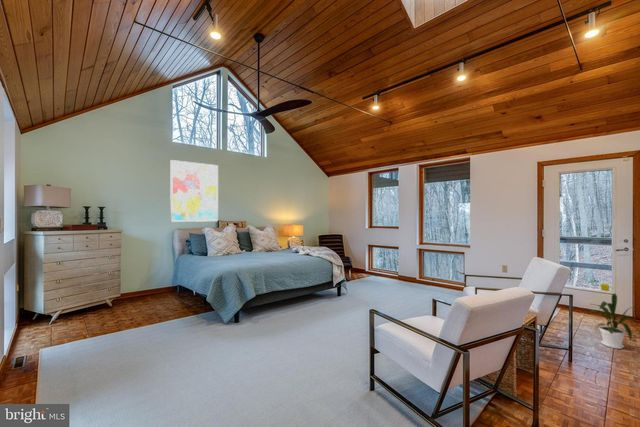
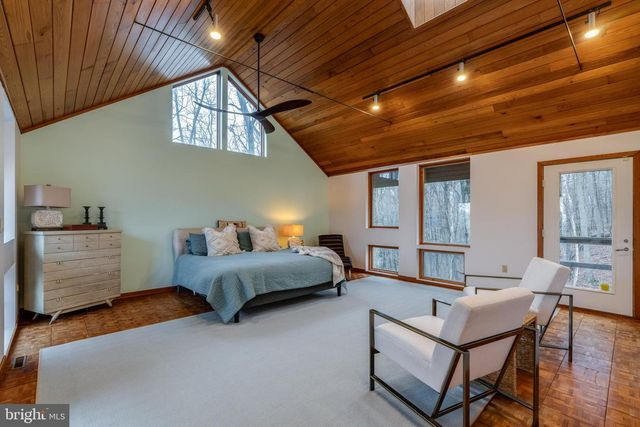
- house plant [586,293,640,350]
- wall art [170,159,219,223]
